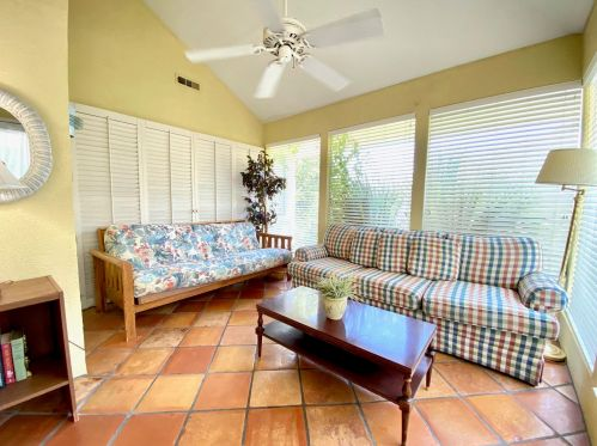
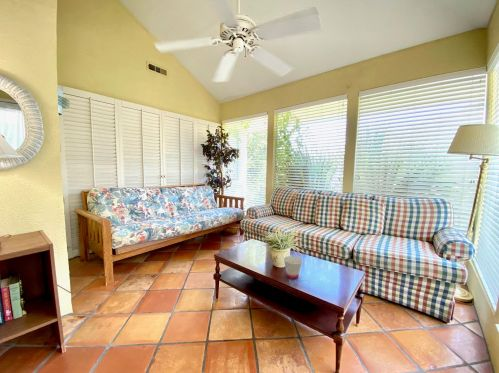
+ cup [283,255,303,280]
